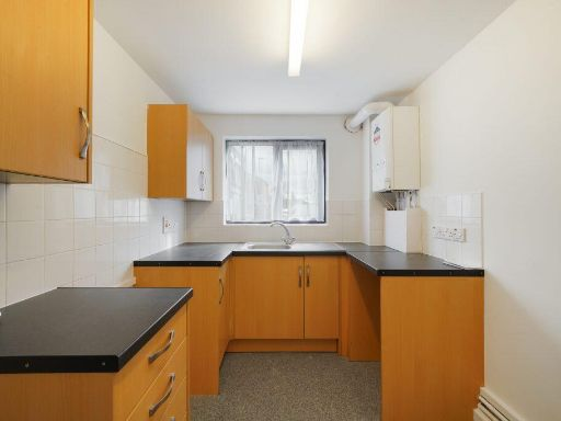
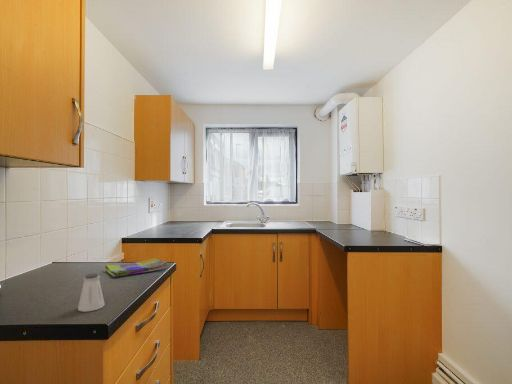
+ dish towel [104,257,170,278]
+ saltshaker [77,272,106,313]
